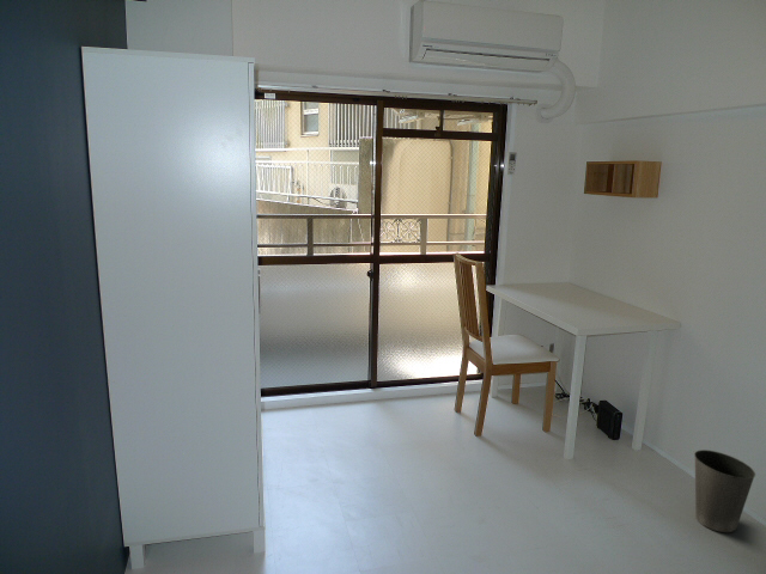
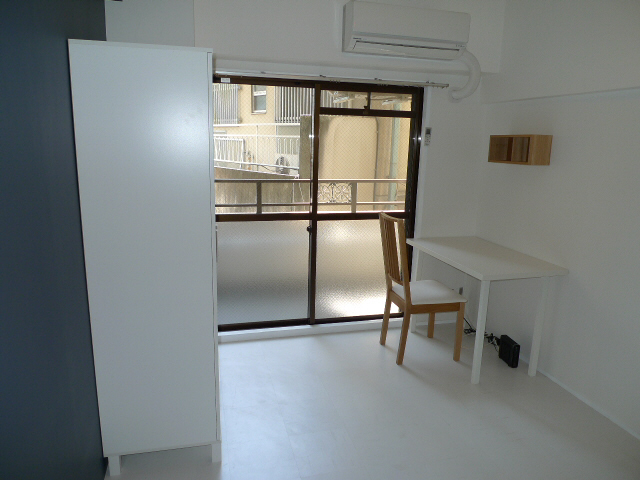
- waste basket [693,448,756,533]
